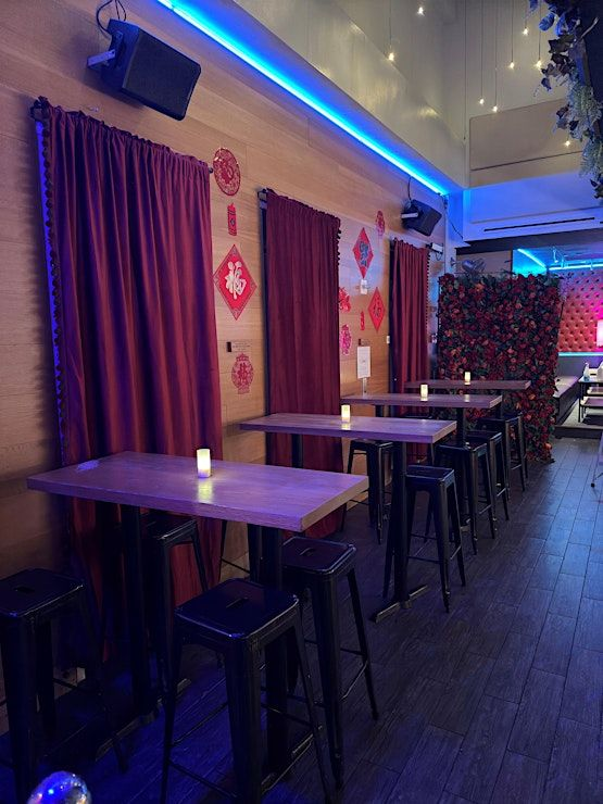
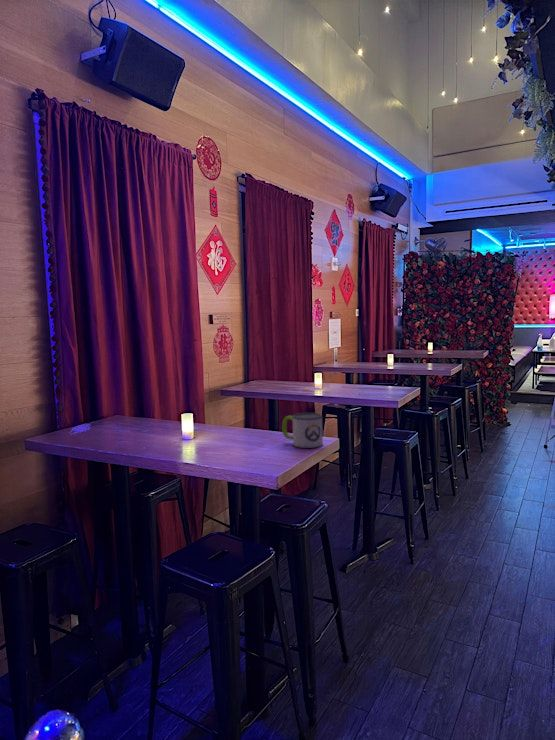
+ mug [281,412,324,449]
